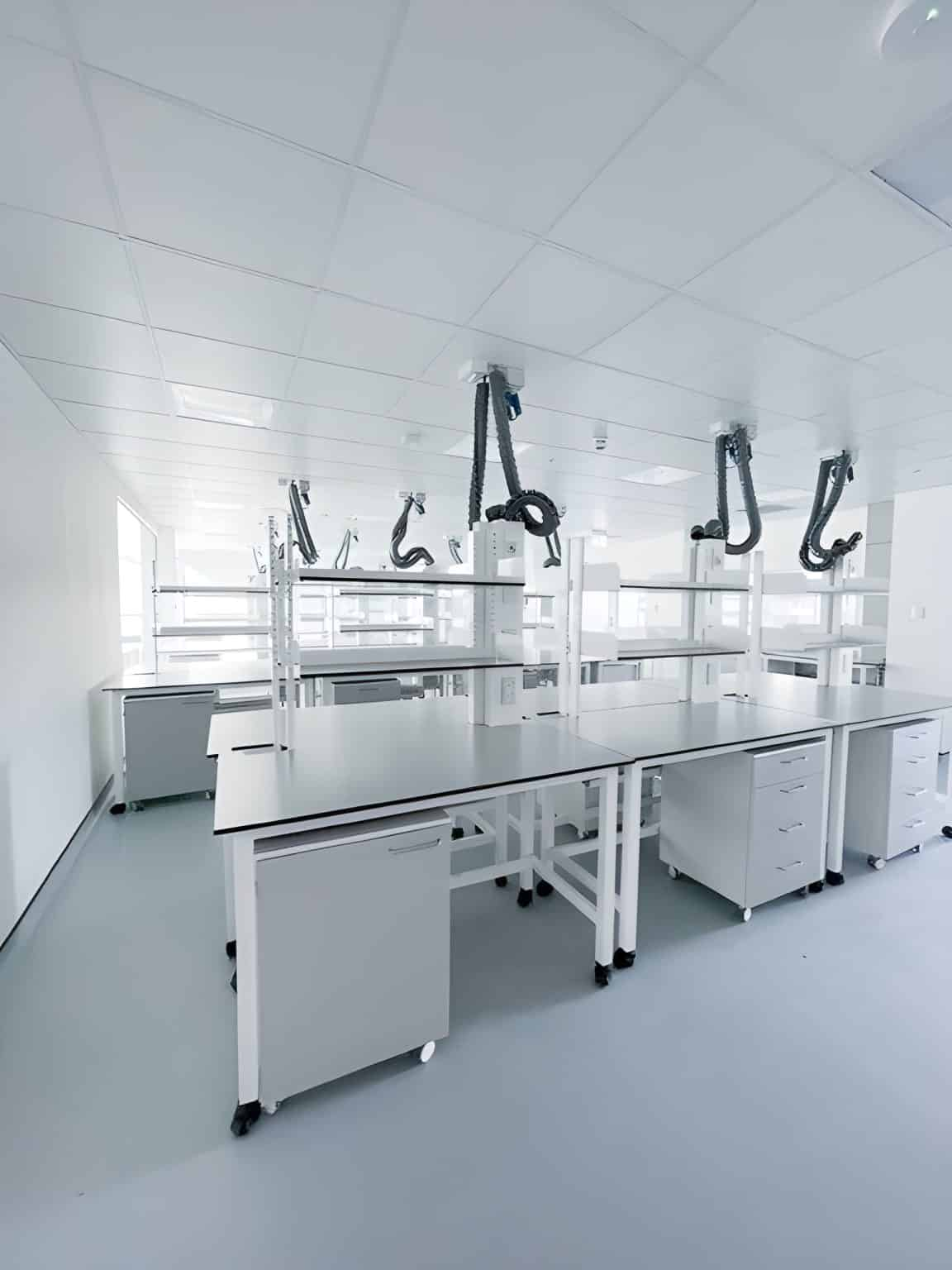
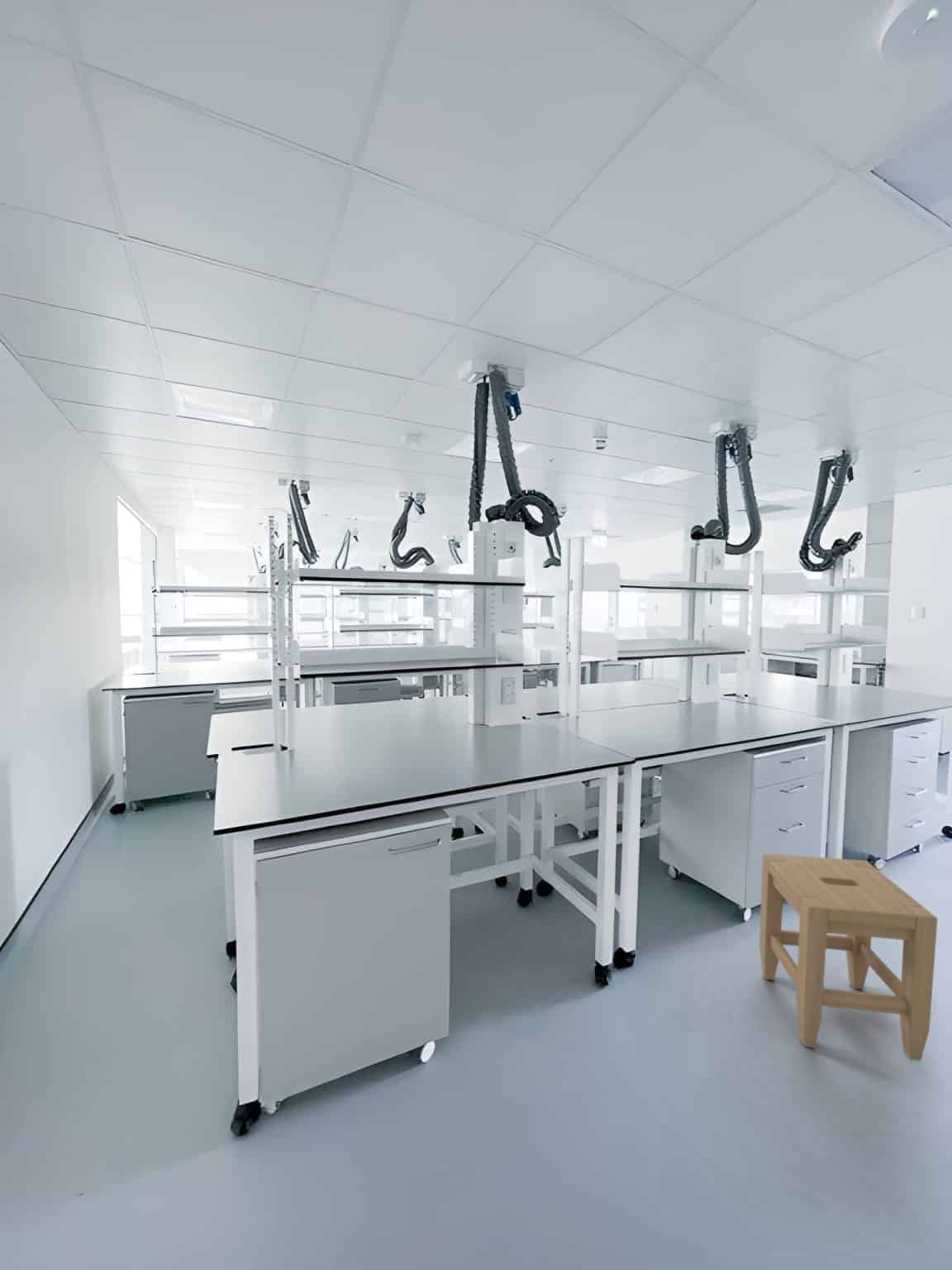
+ stool [759,852,939,1061]
